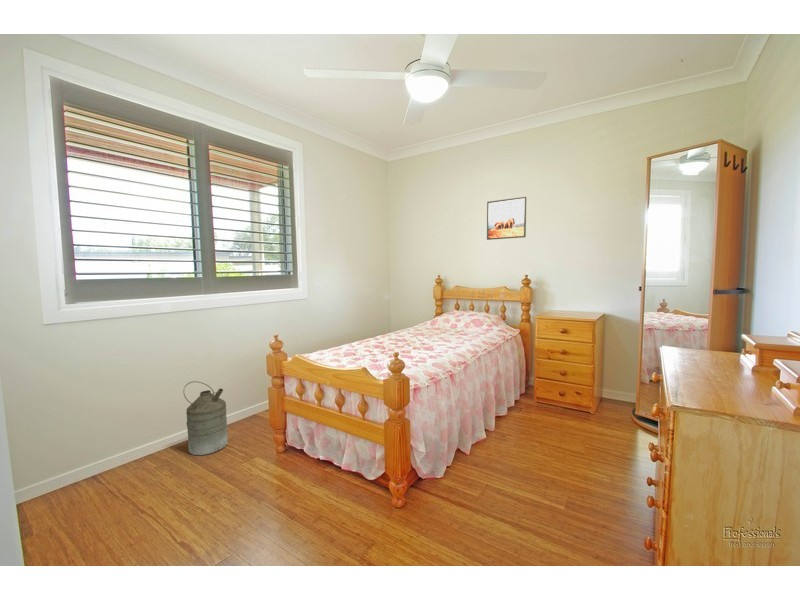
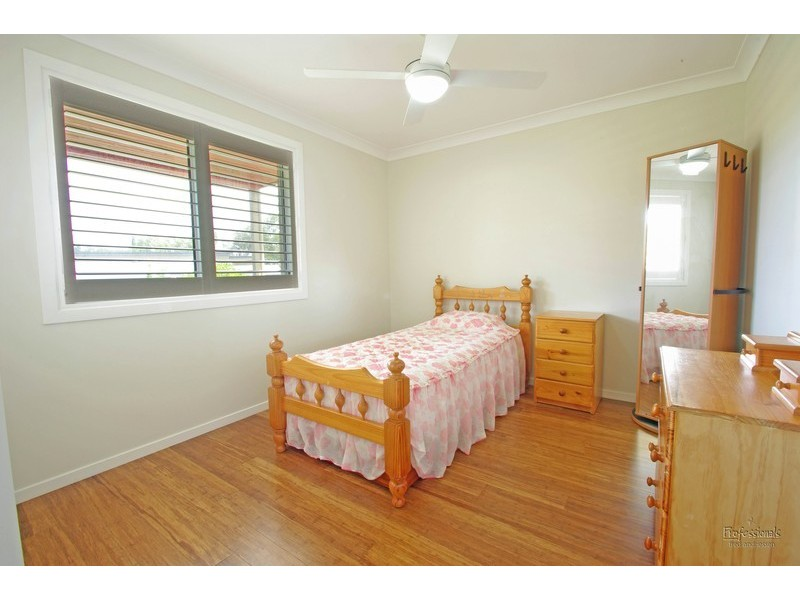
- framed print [486,196,527,241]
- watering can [182,380,229,456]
